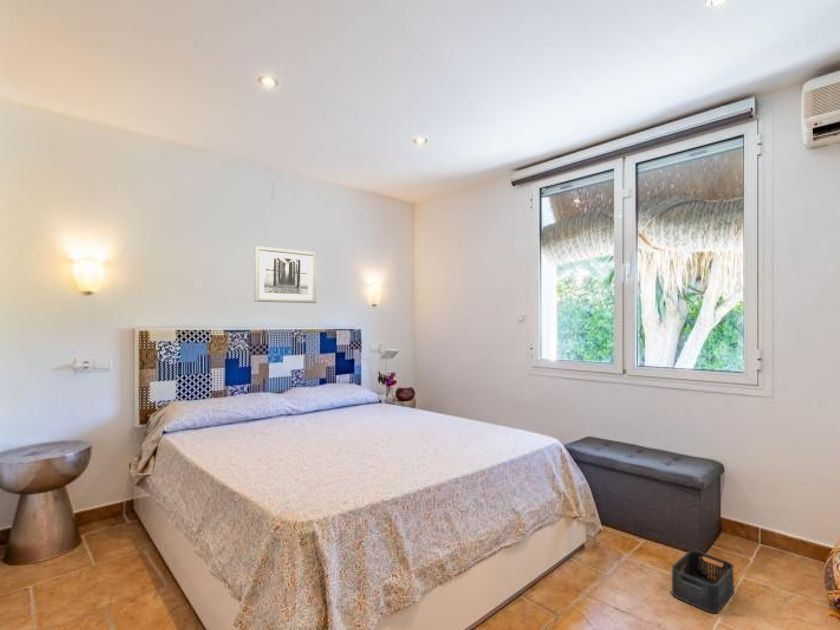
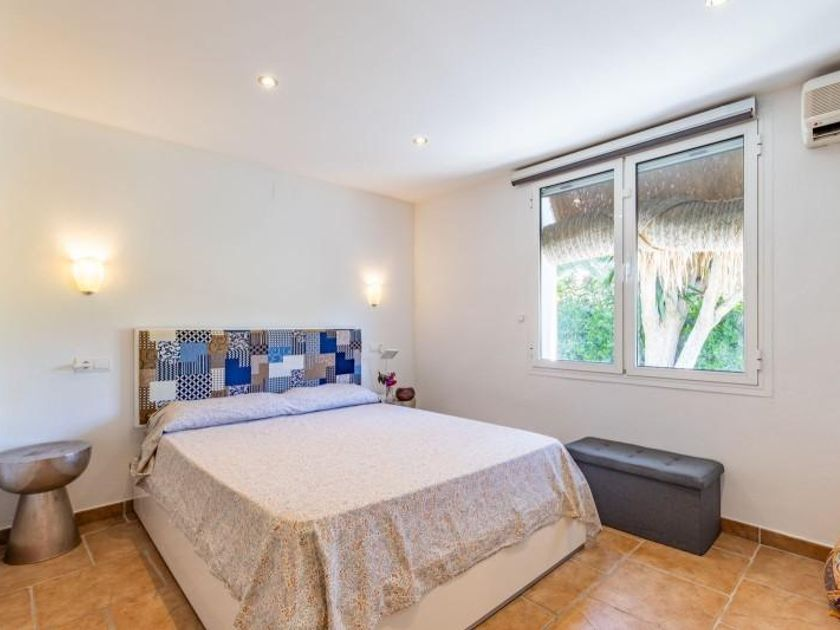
- storage bin [671,549,735,614]
- wall art [253,245,318,304]
